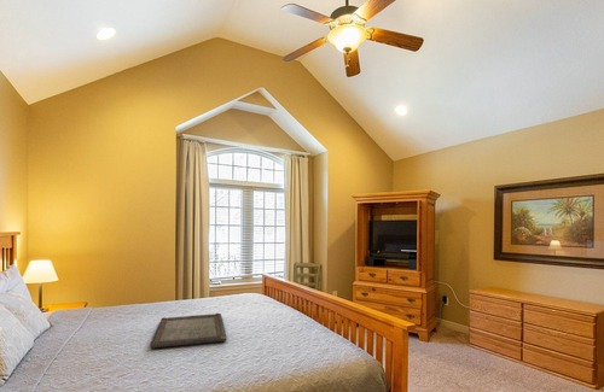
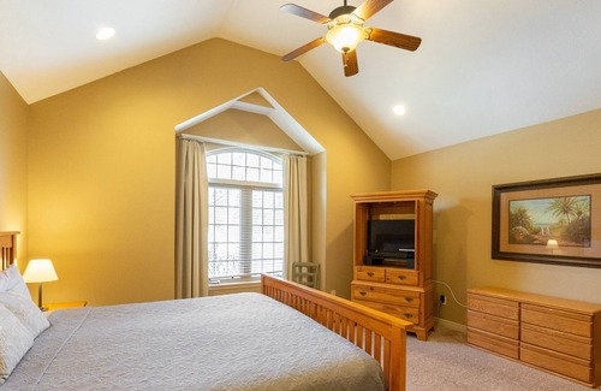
- serving tray [149,312,228,350]
